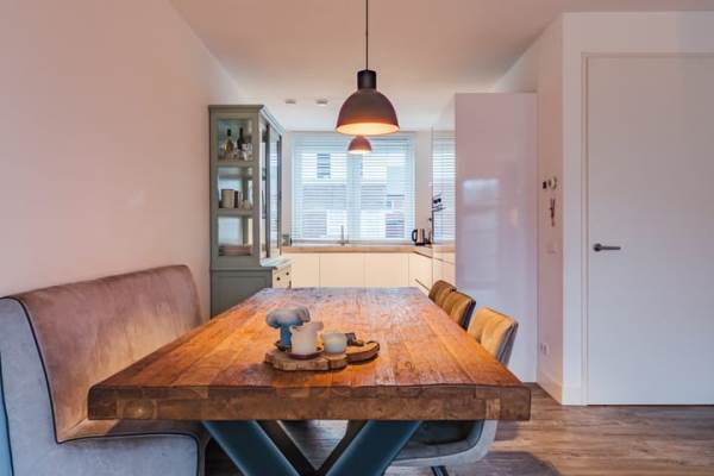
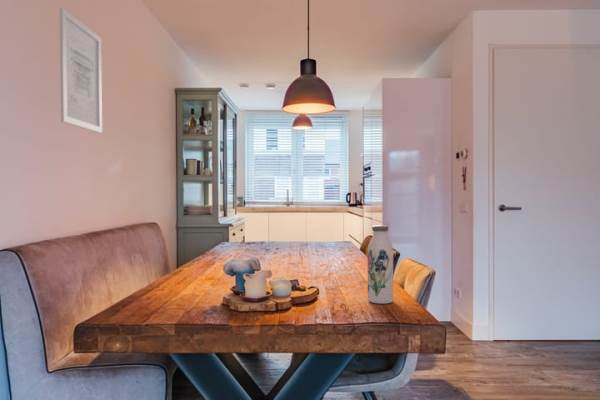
+ wall art [59,7,103,134]
+ water bottle [367,224,394,305]
